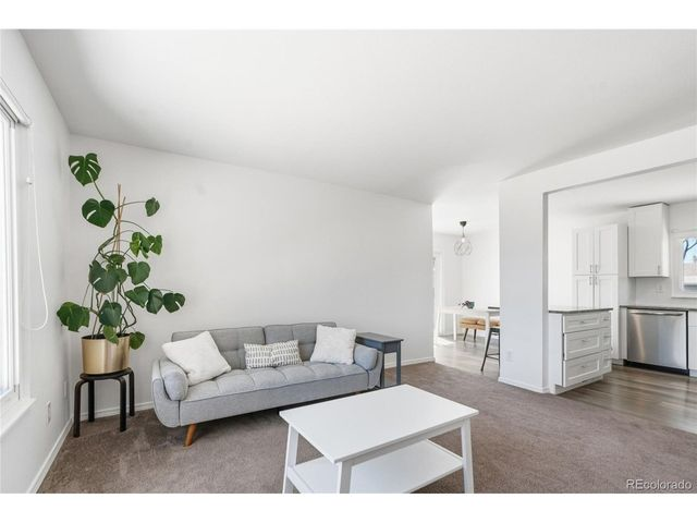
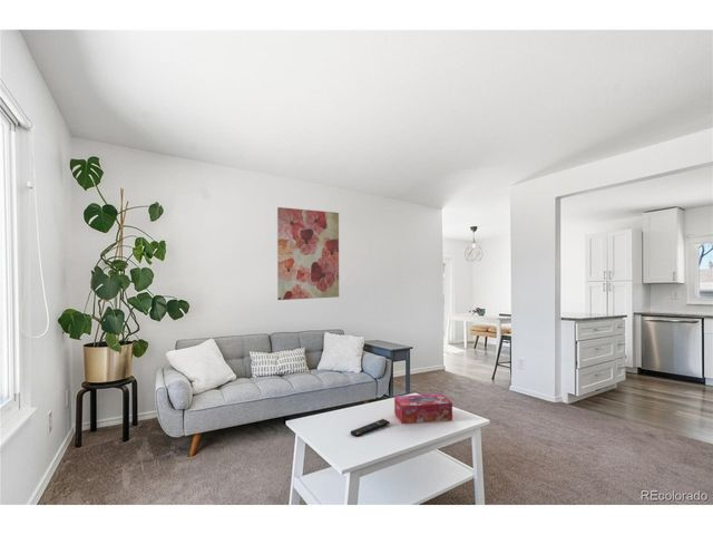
+ wall art [276,206,340,301]
+ remote control [350,418,391,438]
+ tissue box [393,392,453,425]
